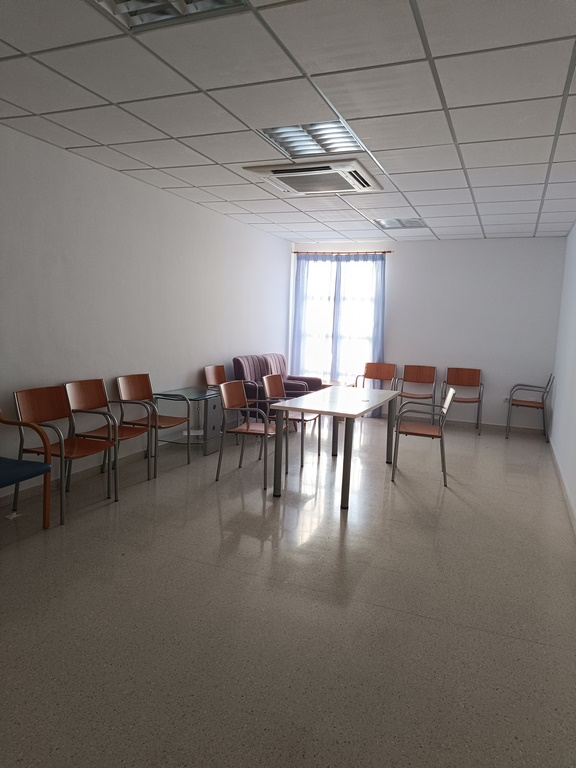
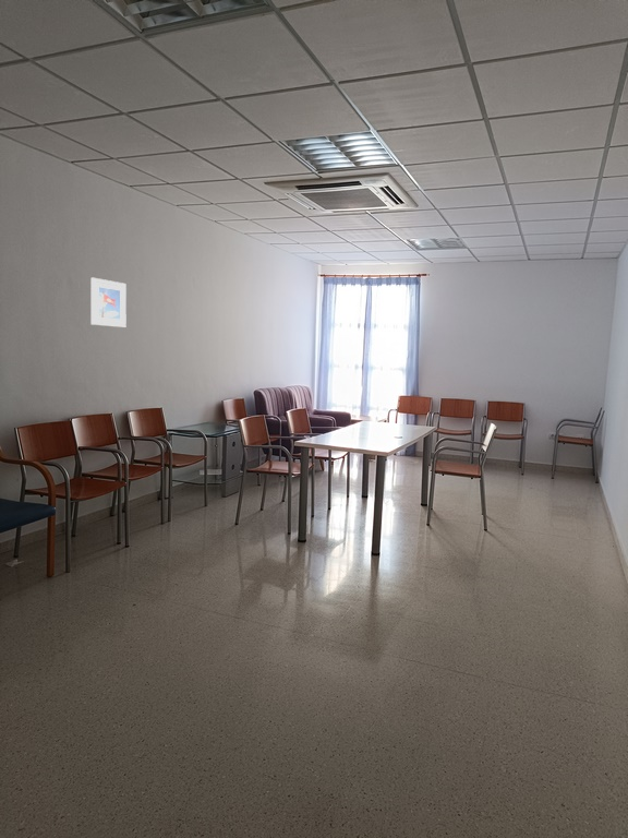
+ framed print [90,277,128,328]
